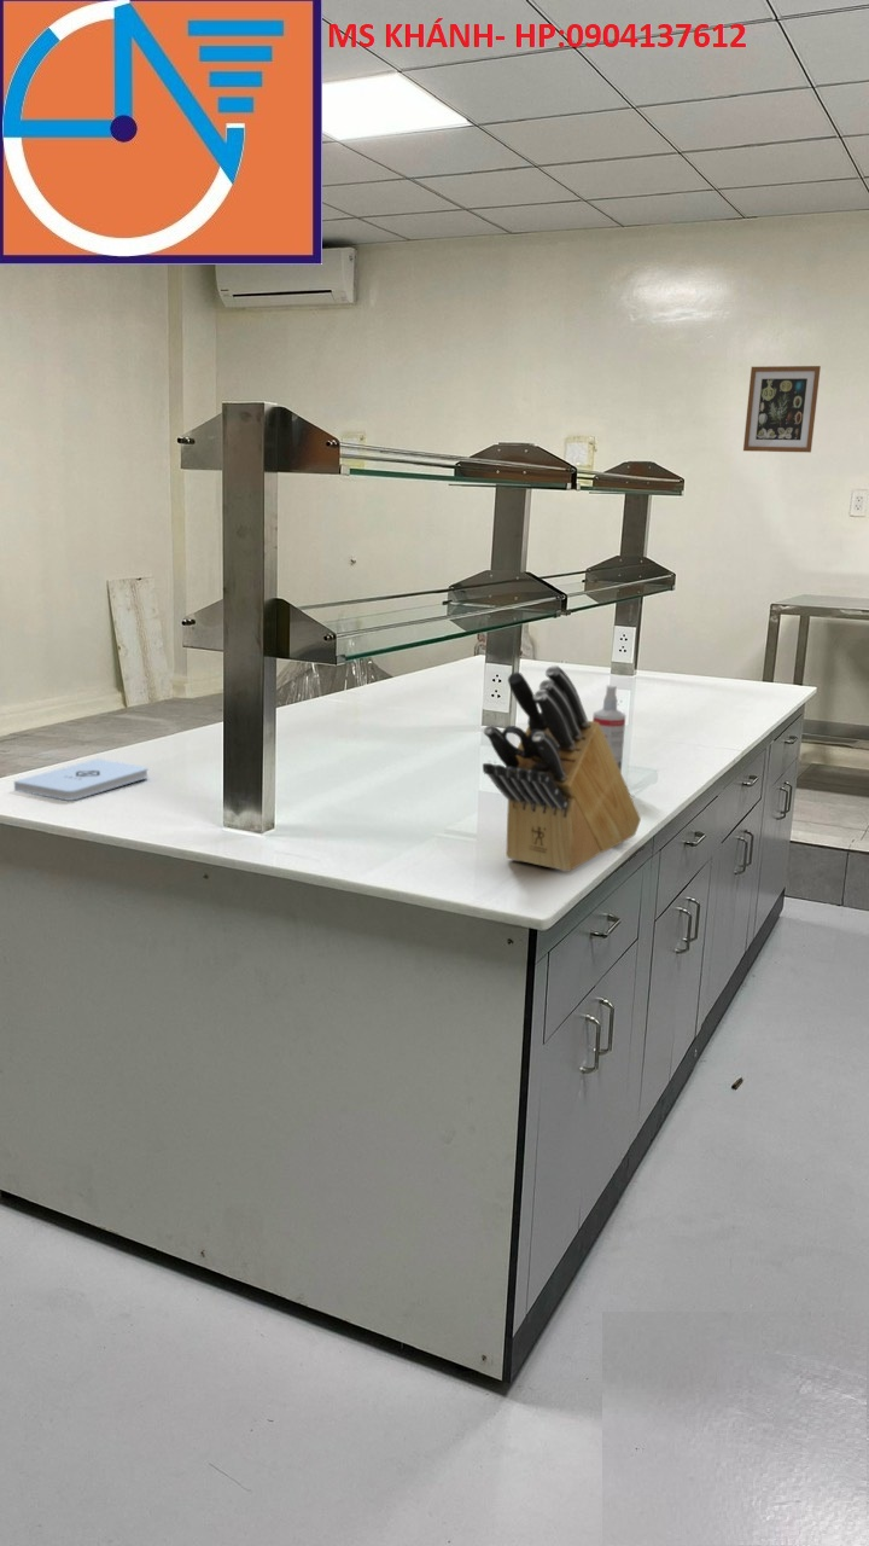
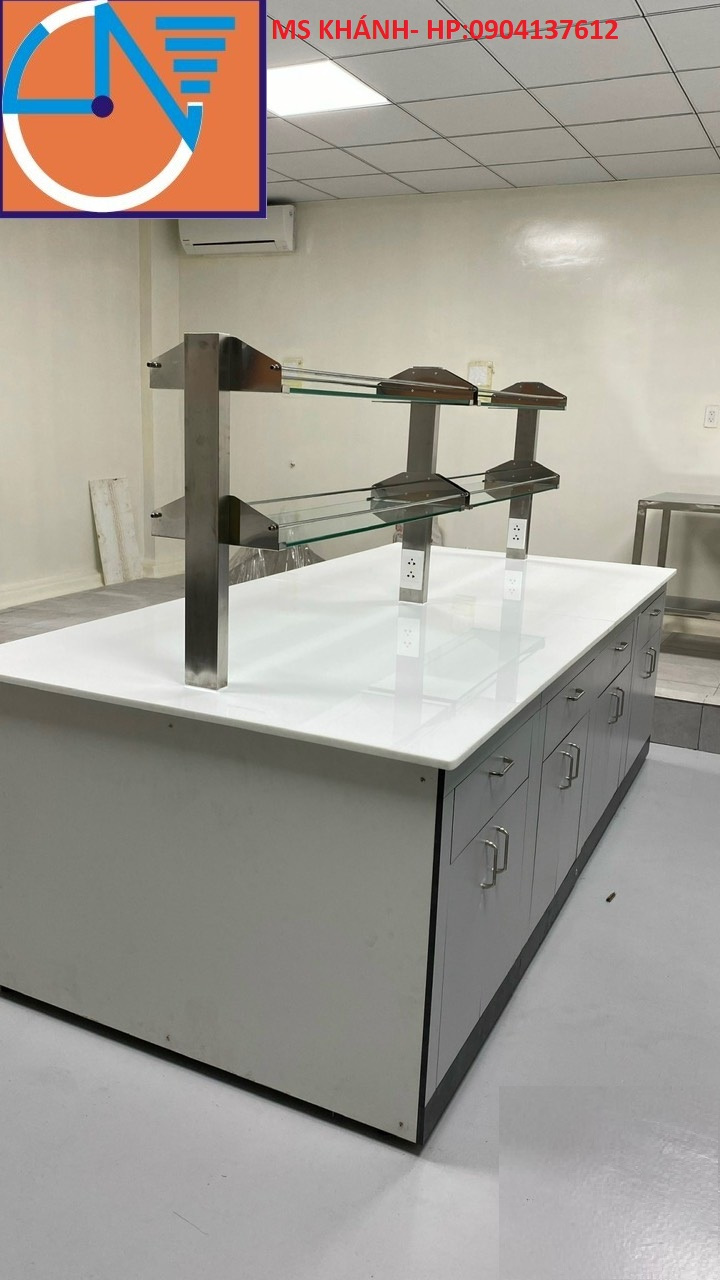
- wall art [742,365,822,454]
- notepad [13,757,150,802]
- spray bottle [591,684,626,773]
- knife block [482,664,642,873]
